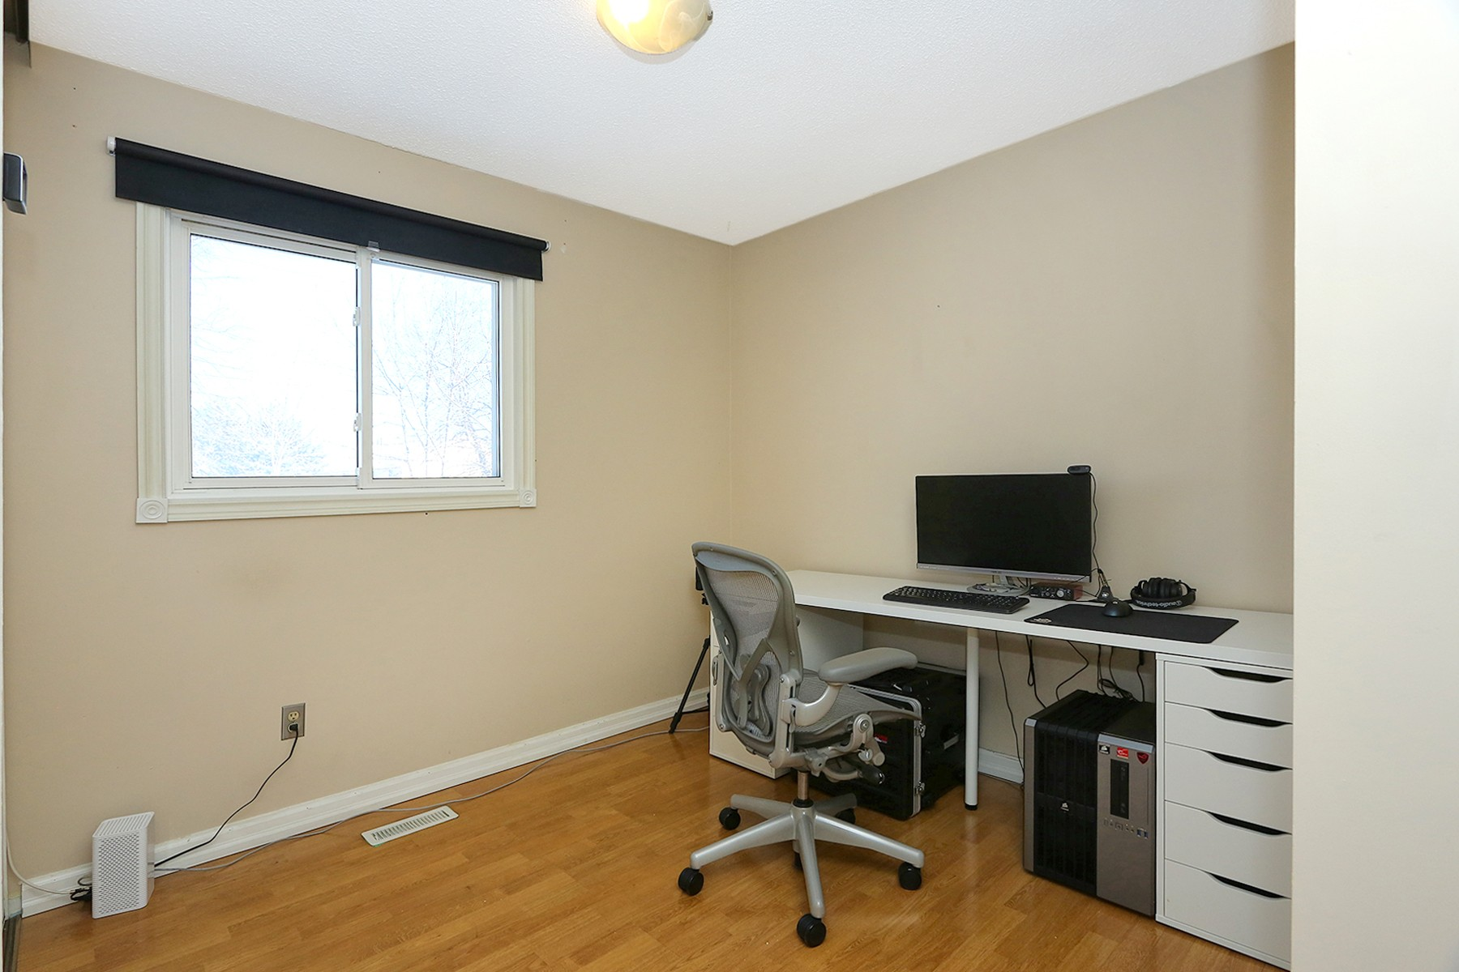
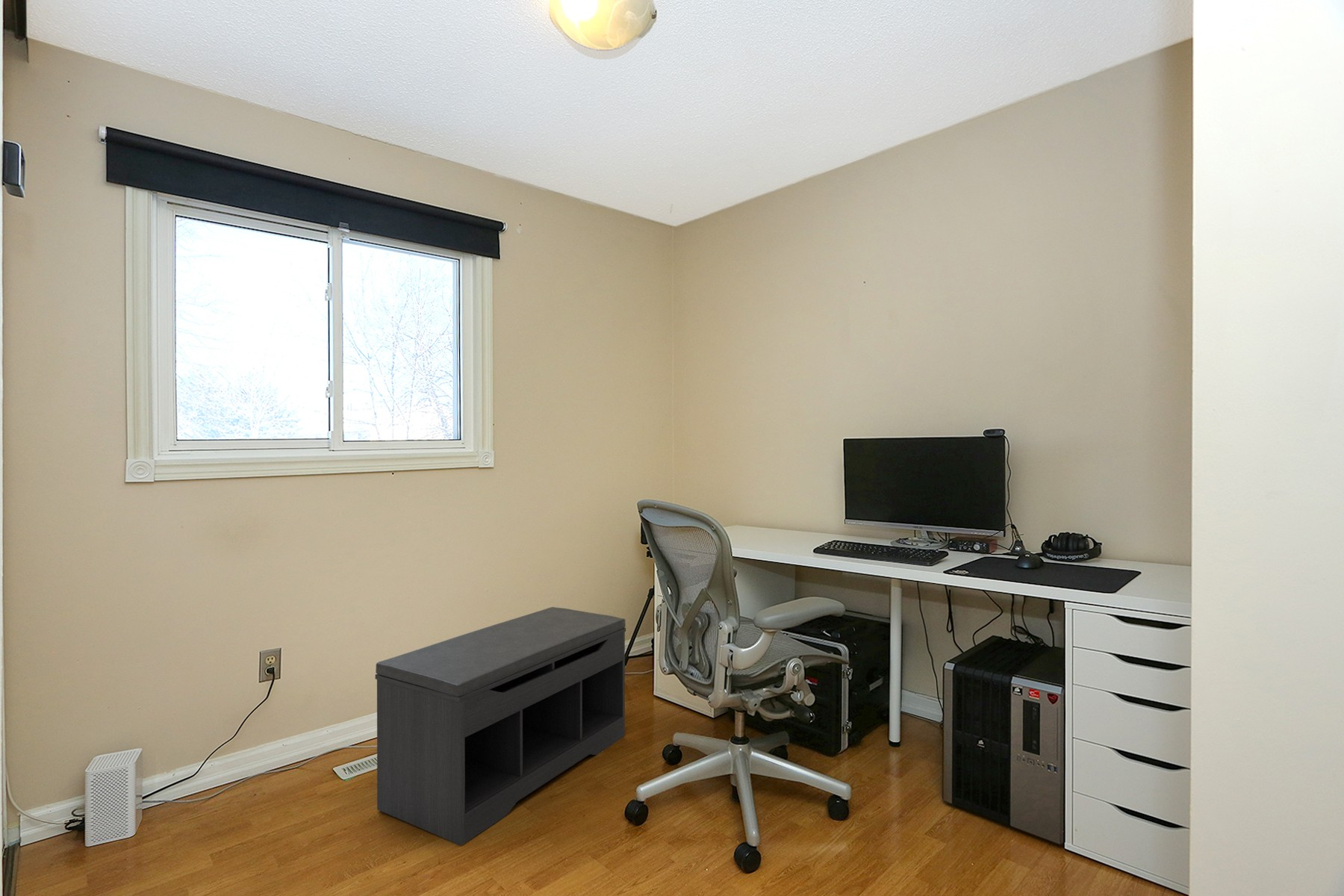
+ bench [375,606,626,846]
